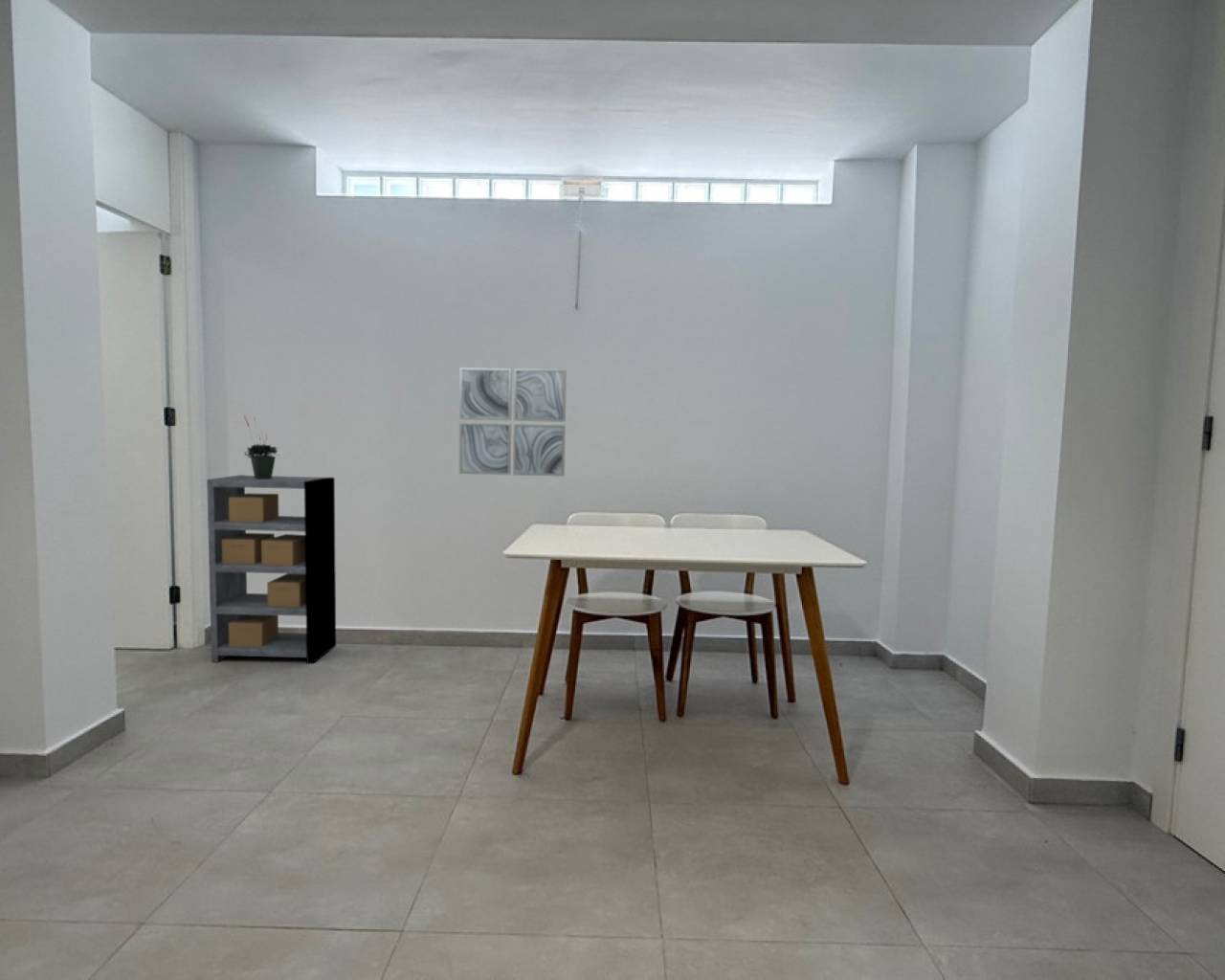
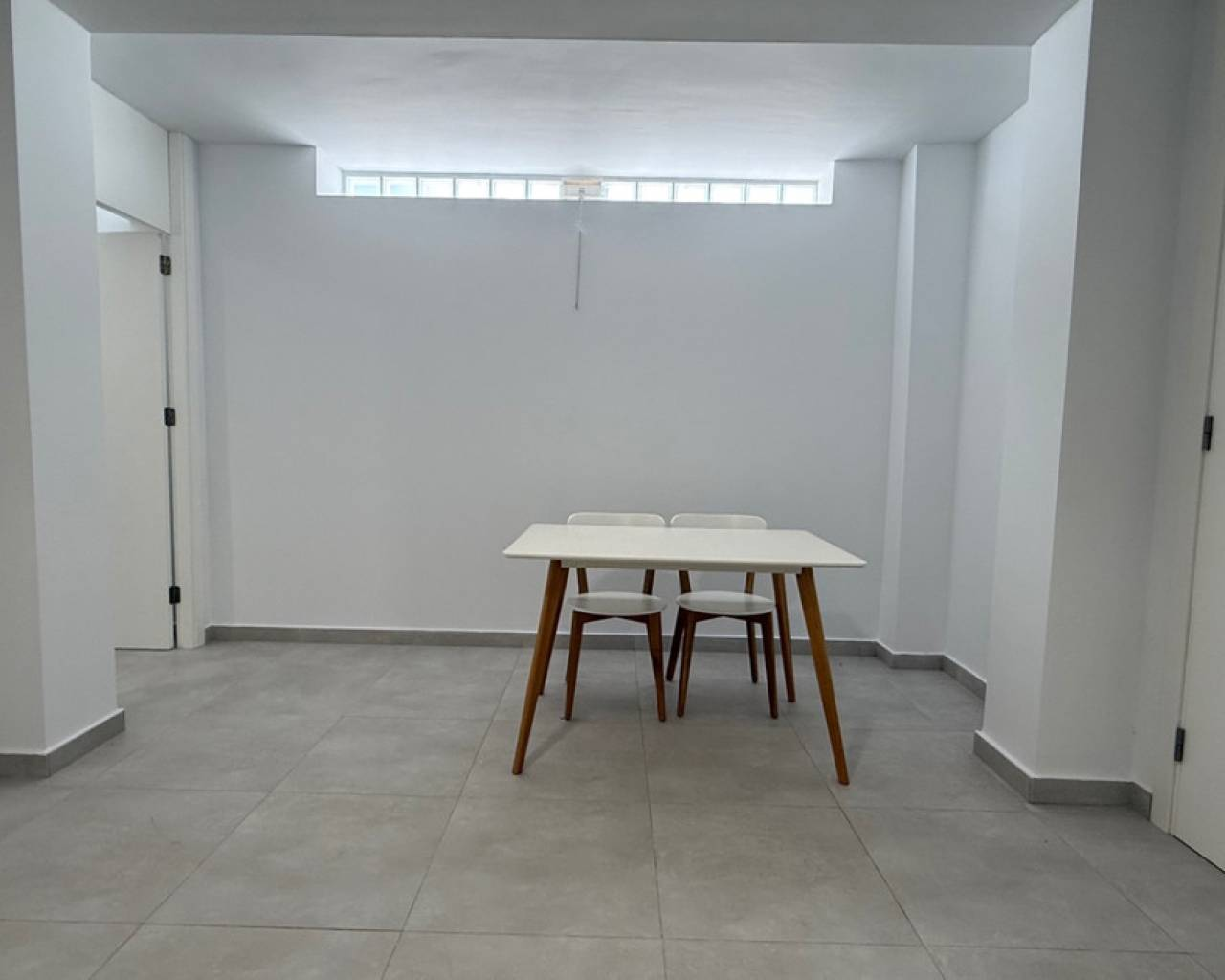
- shelving unit [206,474,337,665]
- potted plant [243,414,279,479]
- wall art [458,367,568,478]
